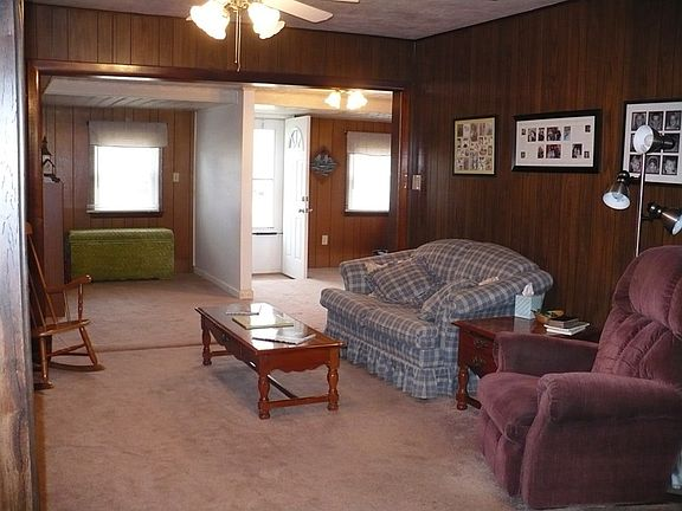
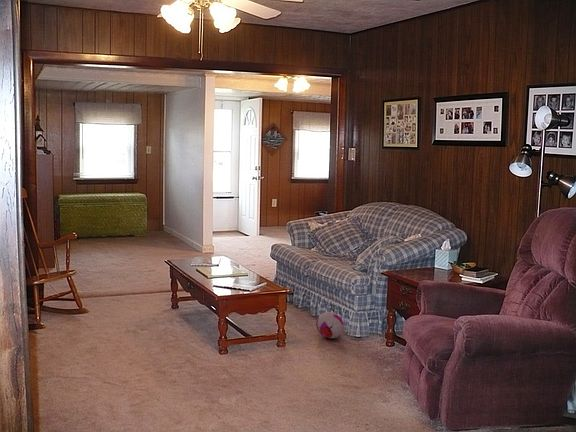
+ plush toy [315,311,345,339]
